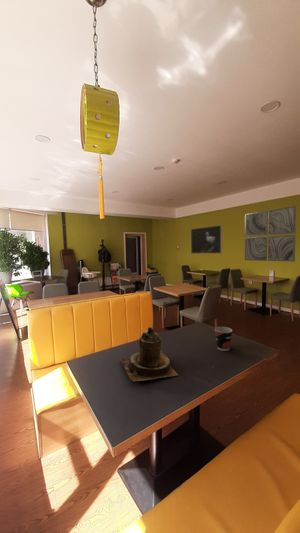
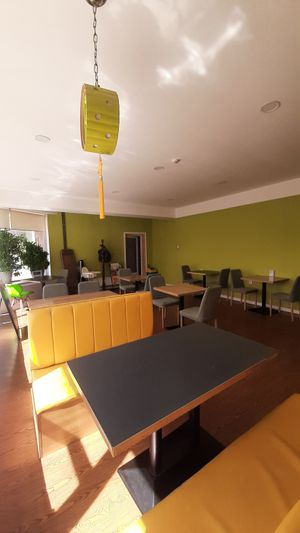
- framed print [190,224,223,254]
- cup [214,326,234,352]
- wall art [244,205,297,263]
- teapot [119,326,179,383]
